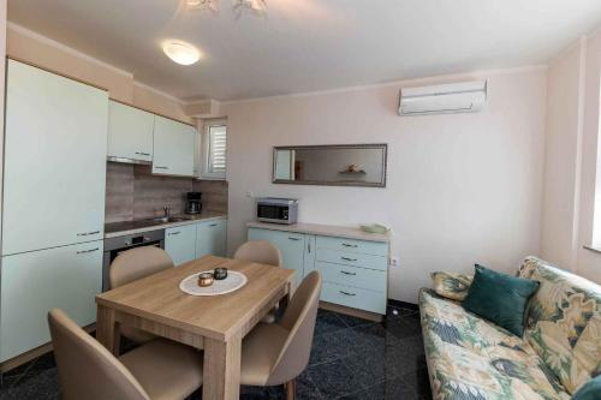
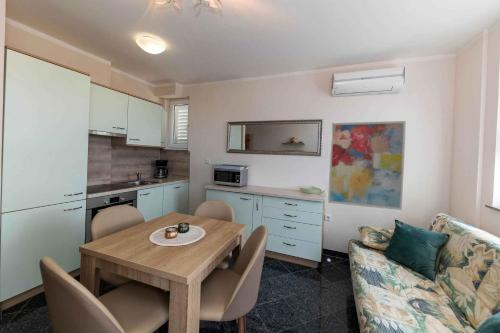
+ wall art [327,120,407,211]
